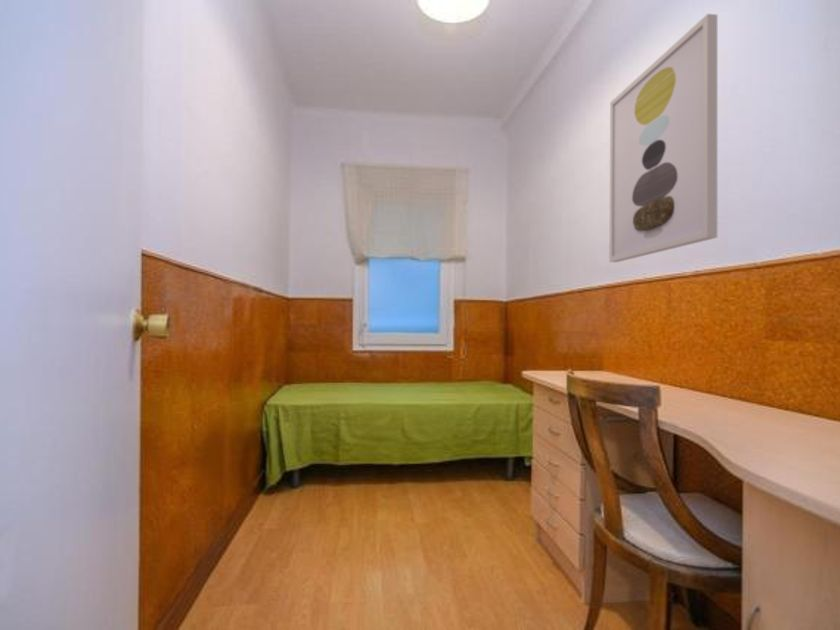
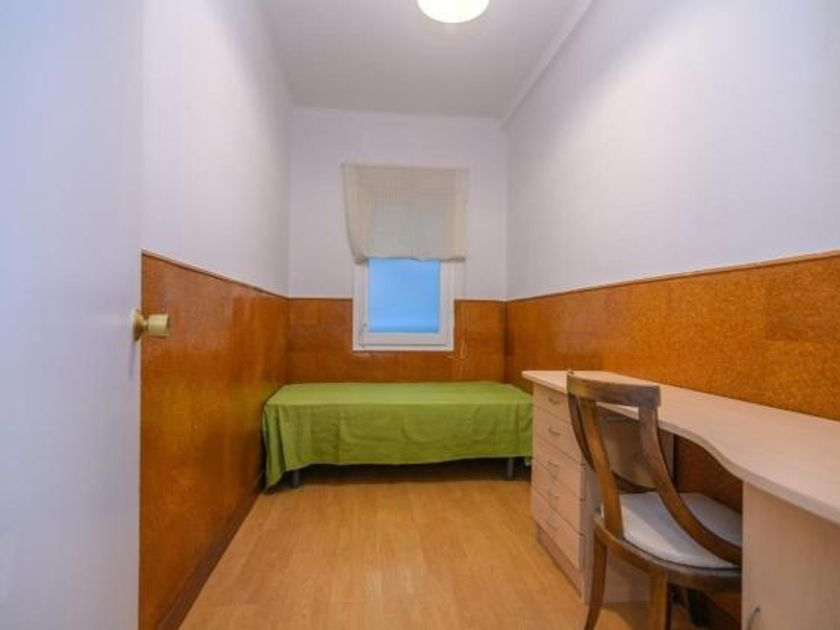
- wall art [608,13,718,263]
